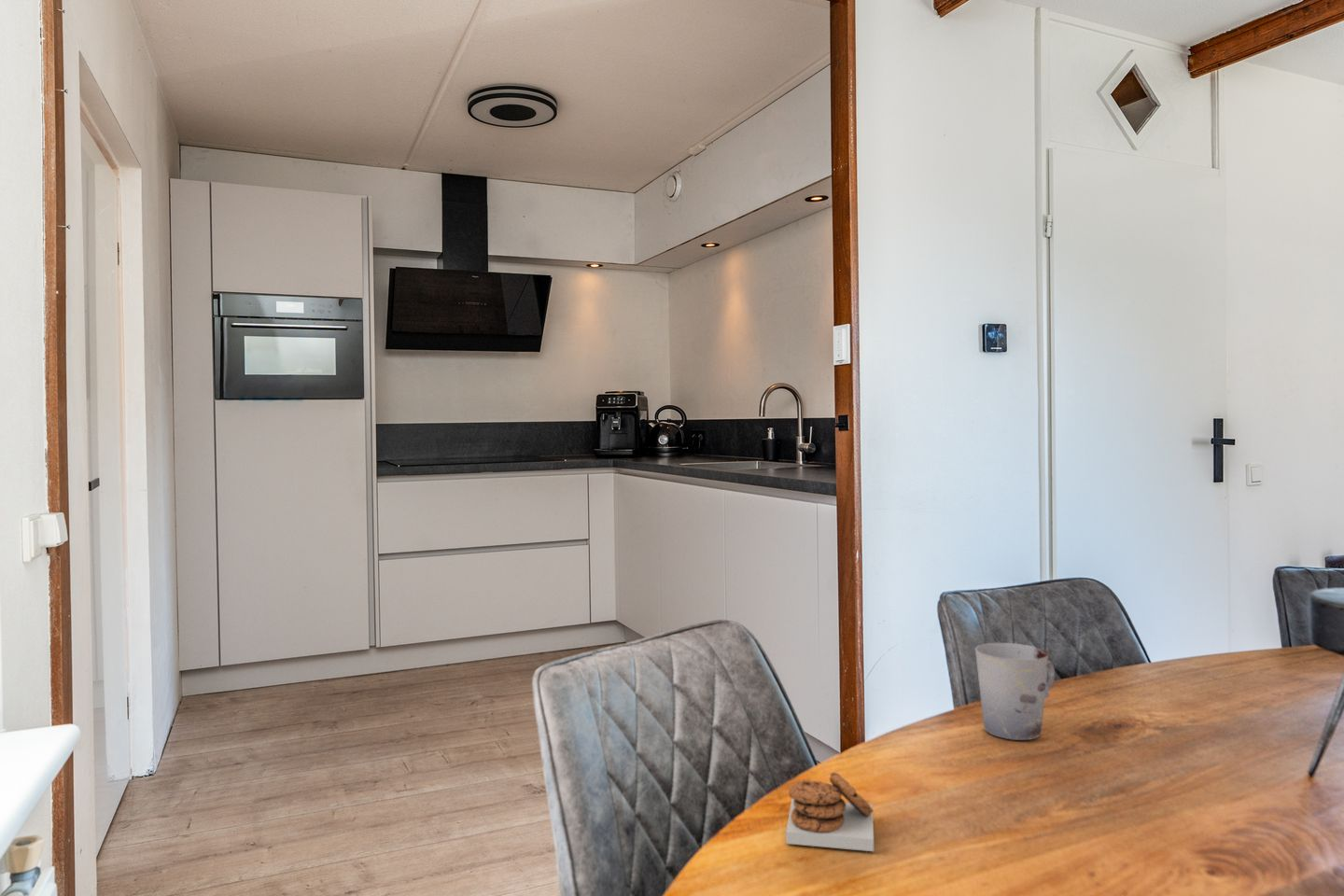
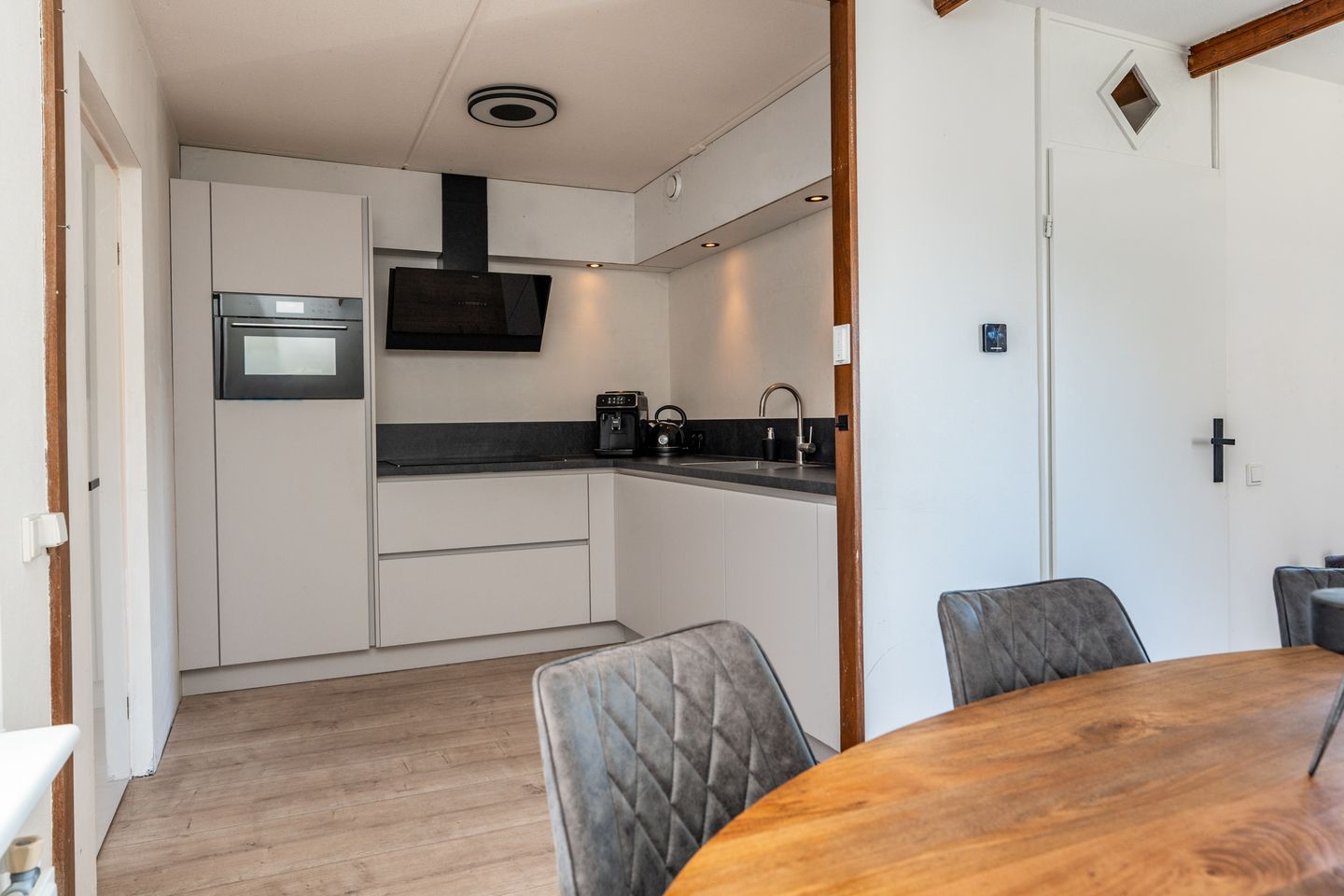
- cup [974,642,1056,741]
- cookie [785,771,875,852]
